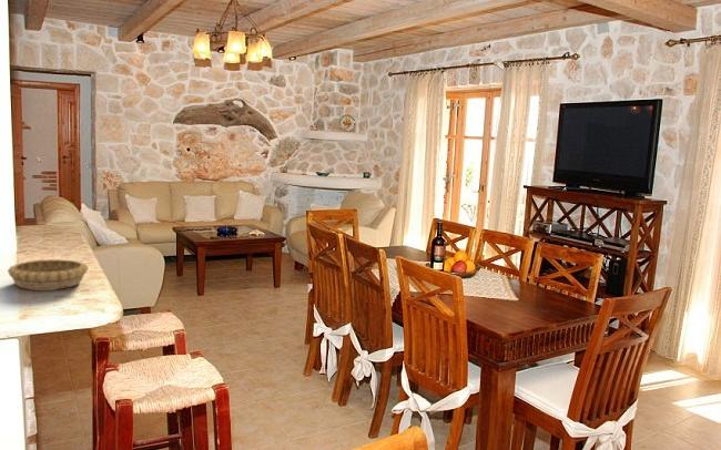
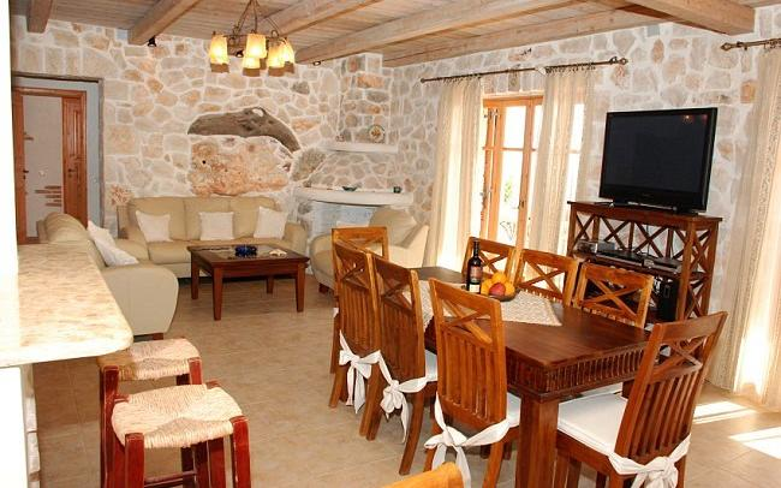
- decorative bowl [7,258,90,290]
